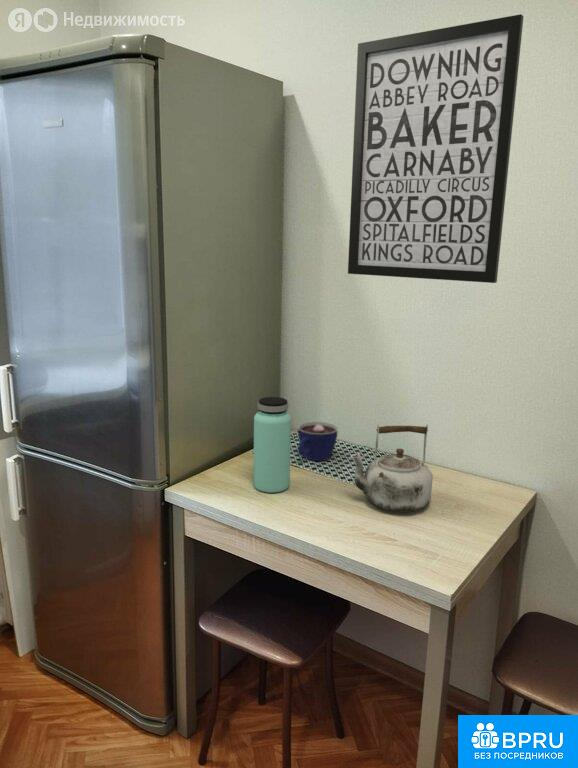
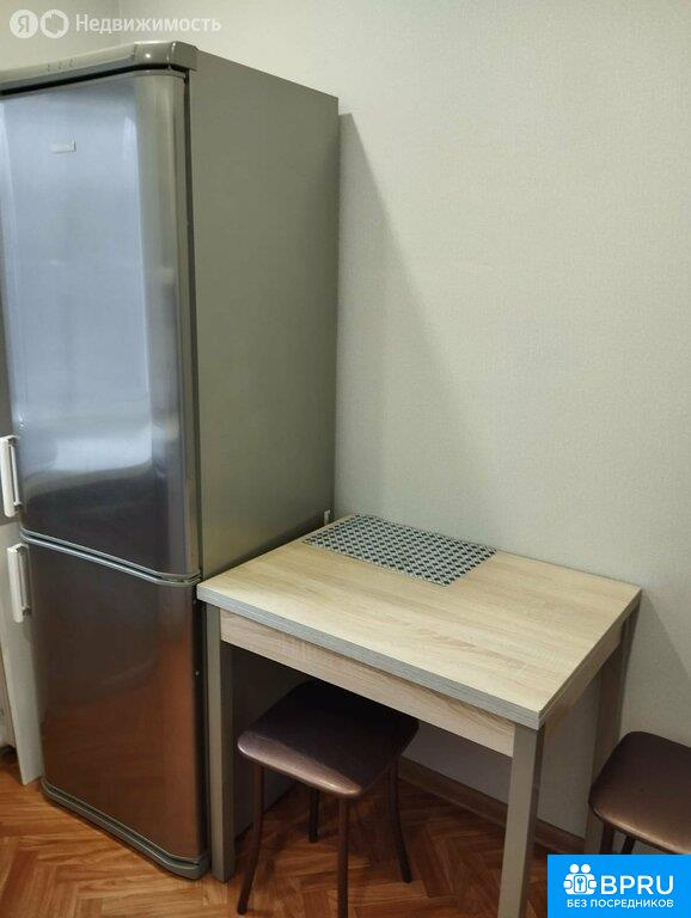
- cup [297,420,339,462]
- wall art [347,13,524,284]
- bottle [253,396,292,494]
- kettle [349,423,434,513]
